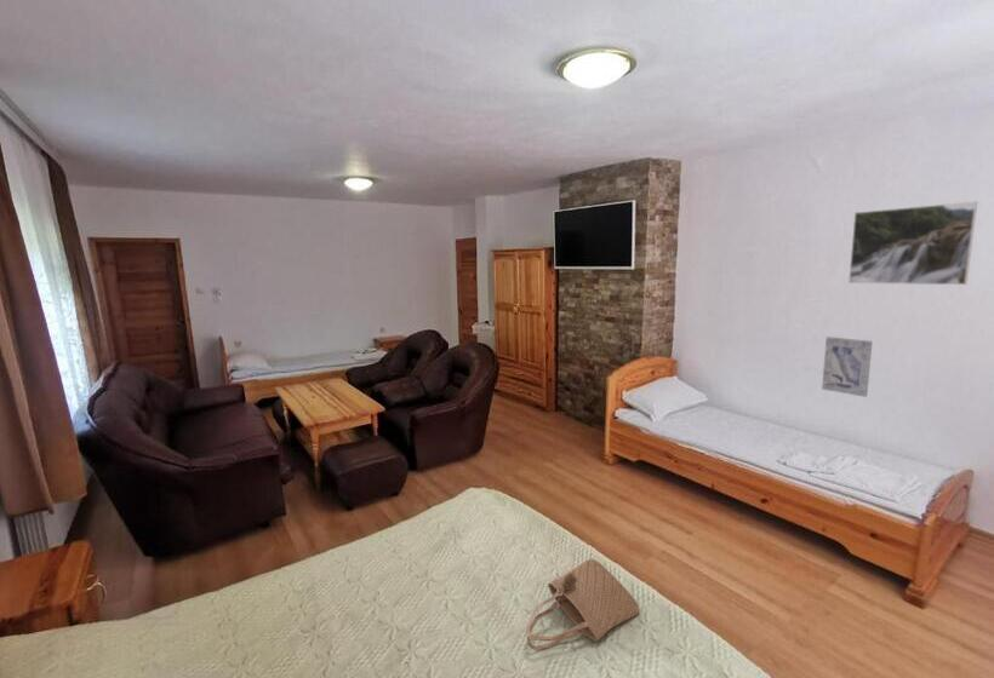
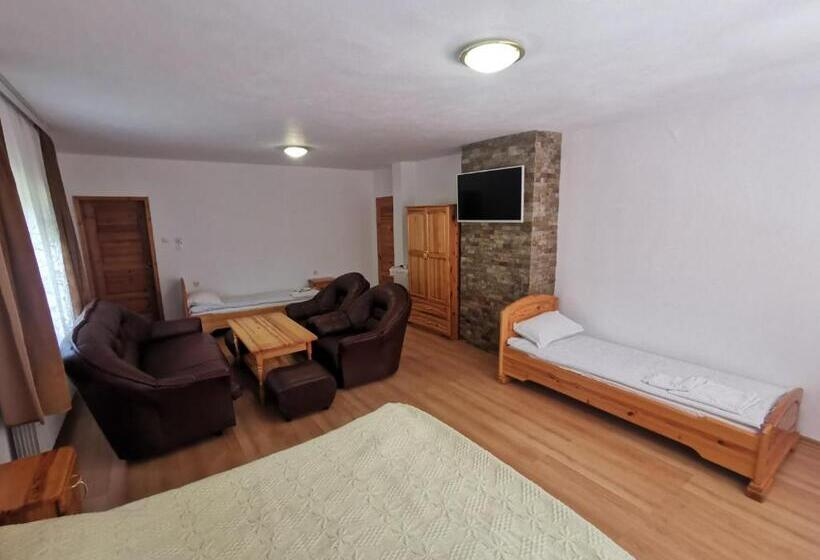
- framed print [847,200,978,286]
- tote bag [526,558,640,651]
- wall art [821,335,874,398]
